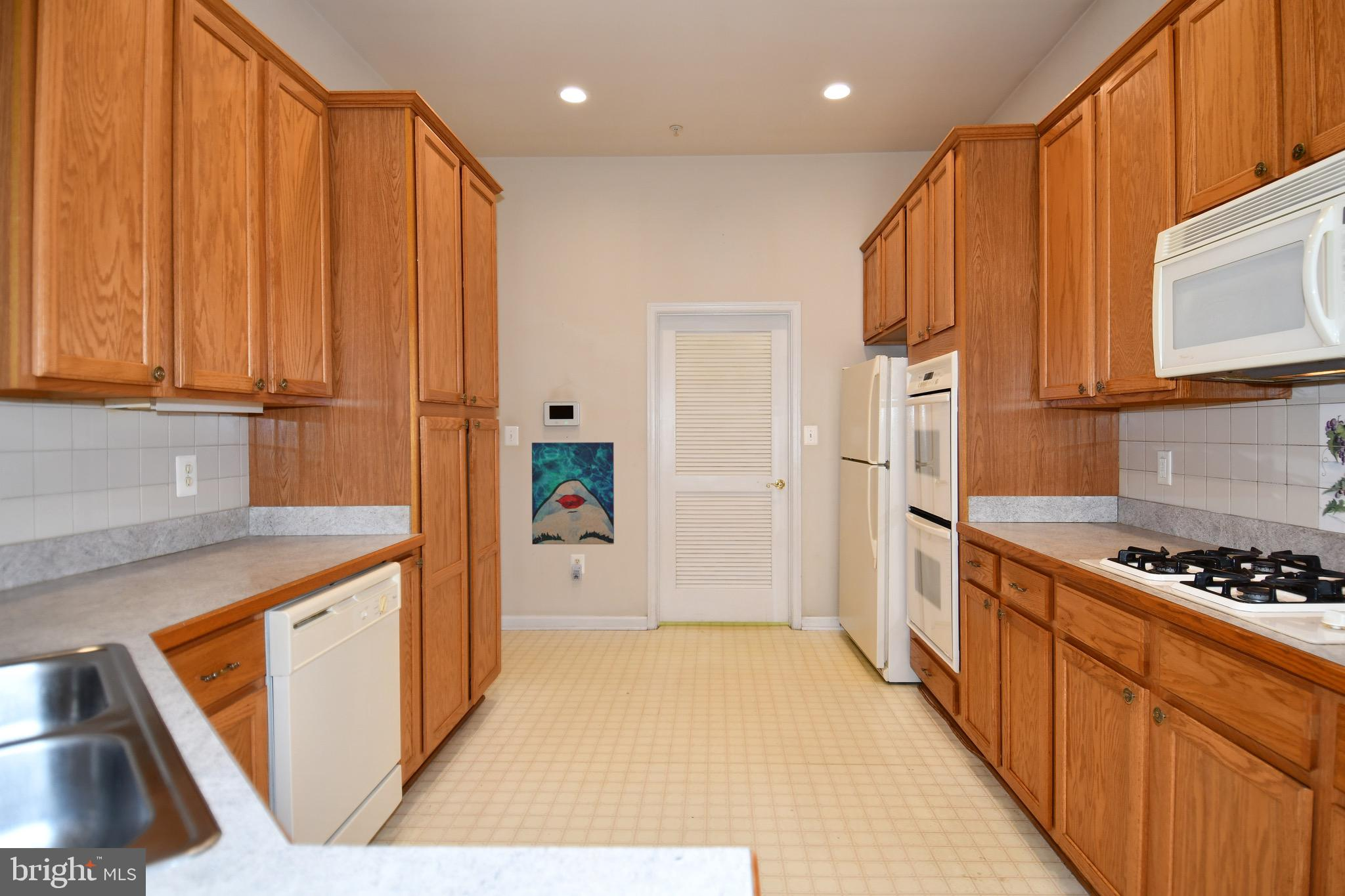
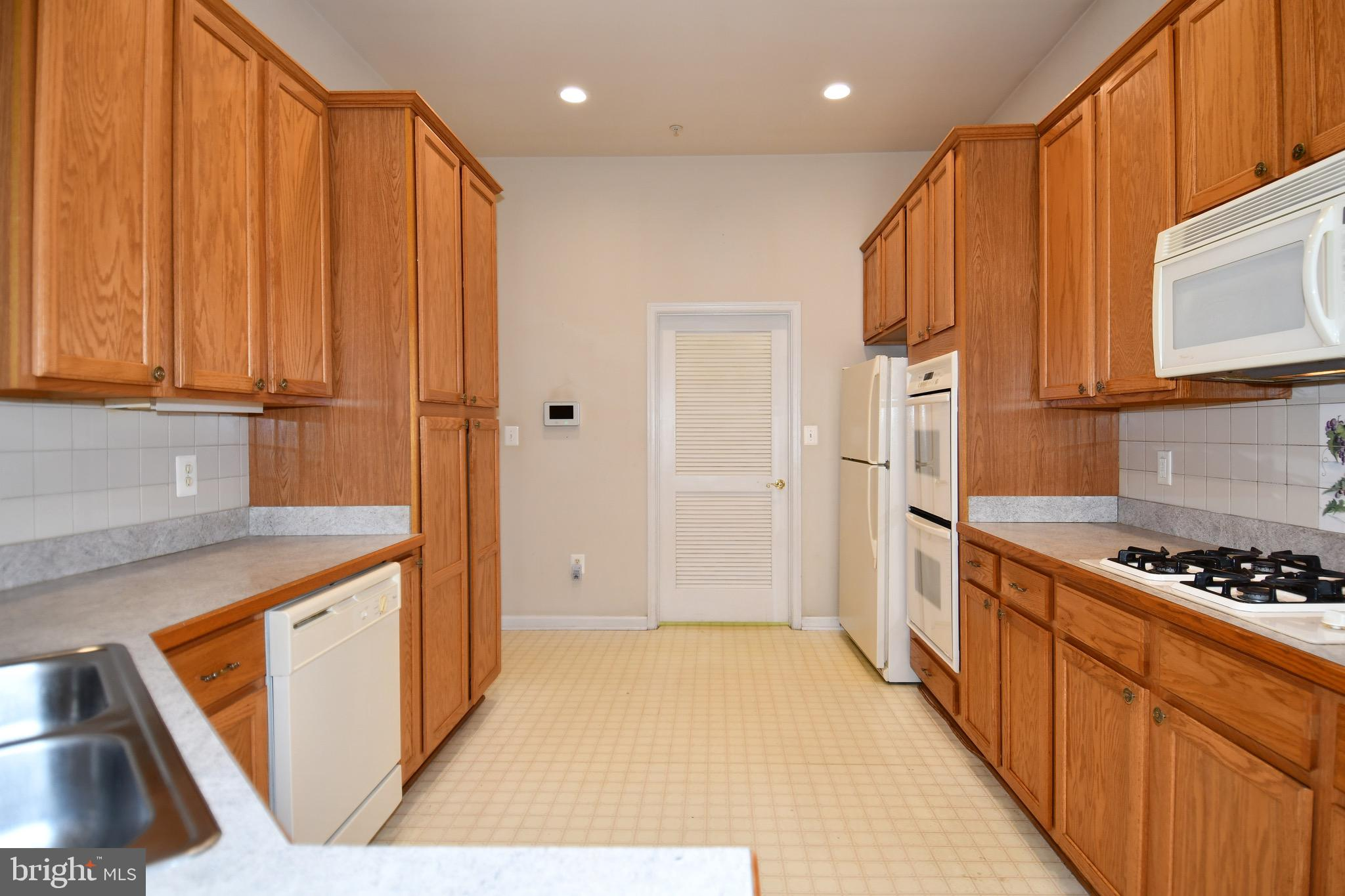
- wall art [531,442,615,545]
